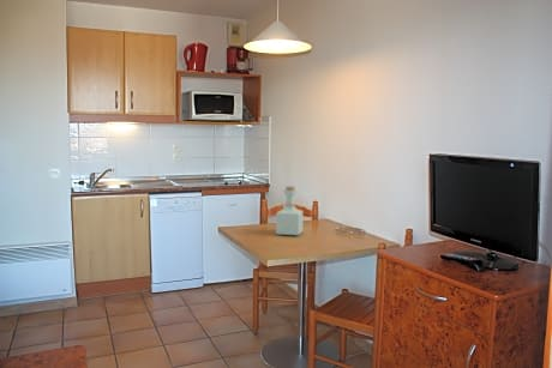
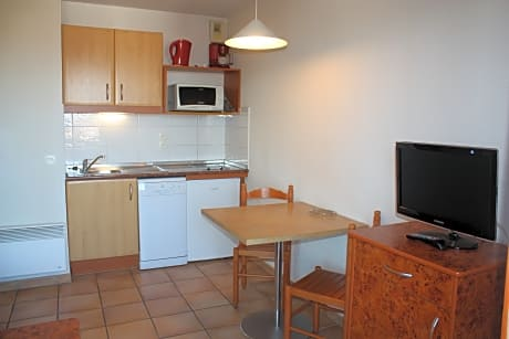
- bottle [275,185,304,236]
